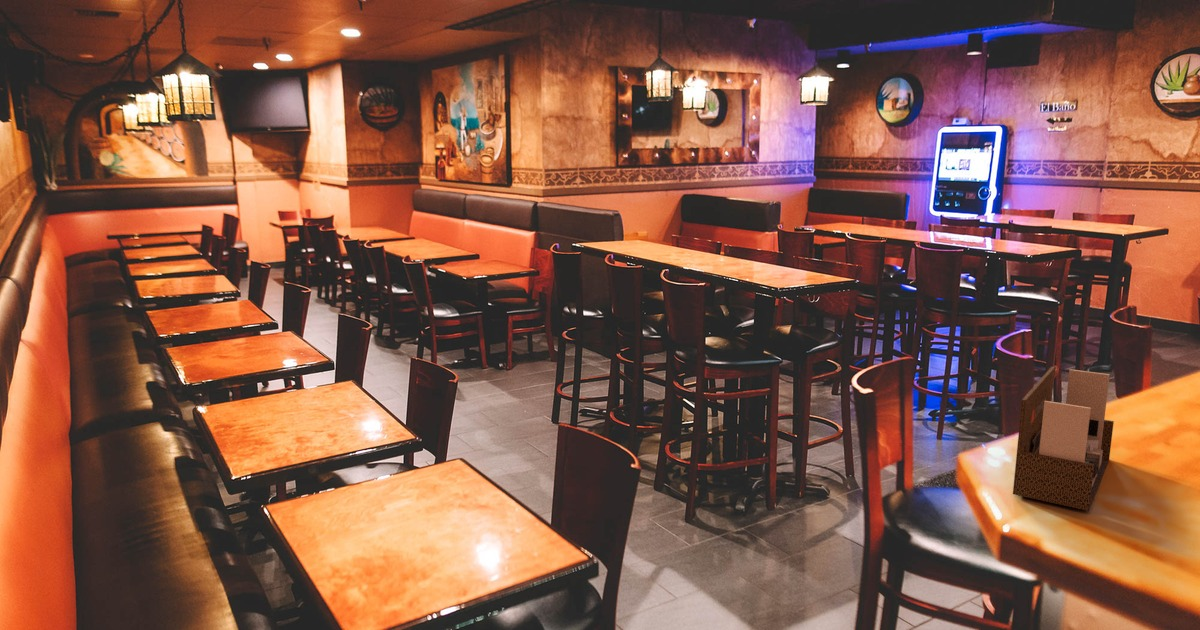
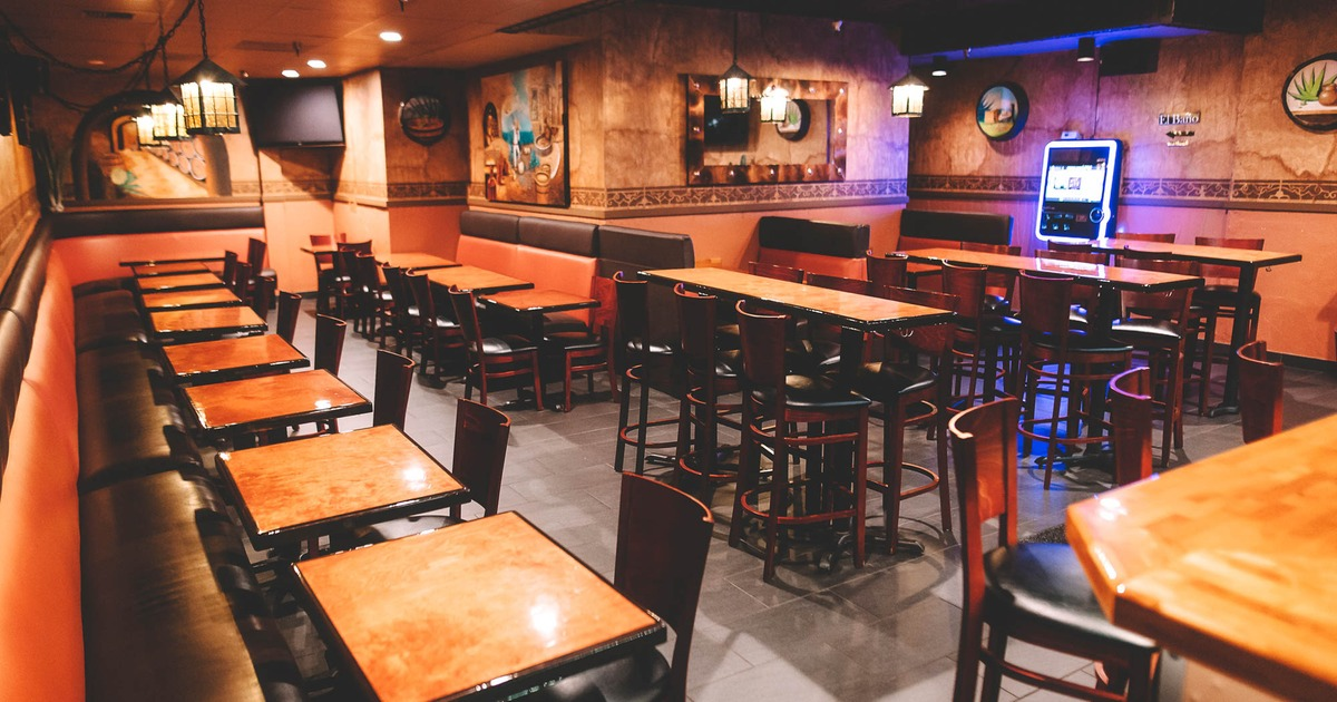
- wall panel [1012,365,1115,512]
